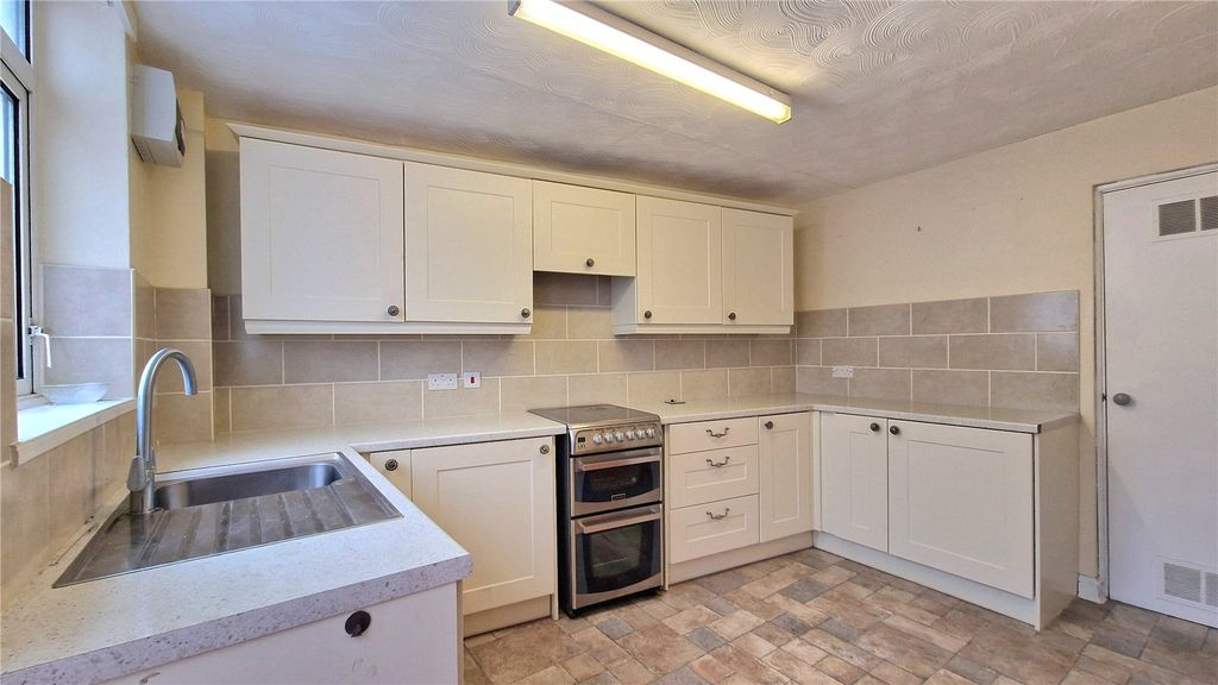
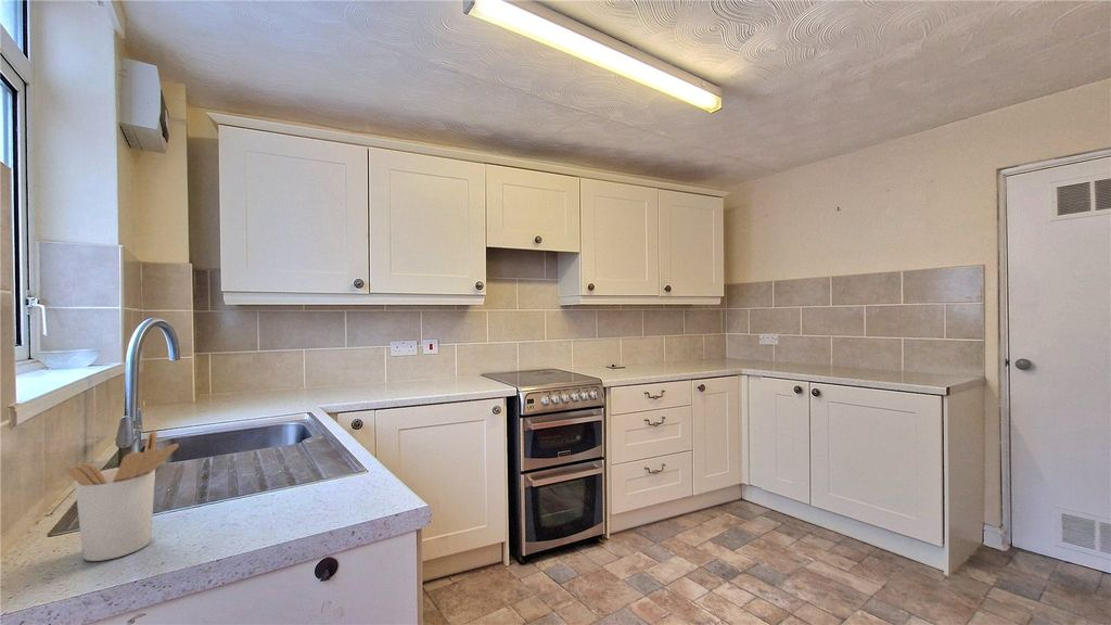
+ utensil holder [65,430,180,562]
